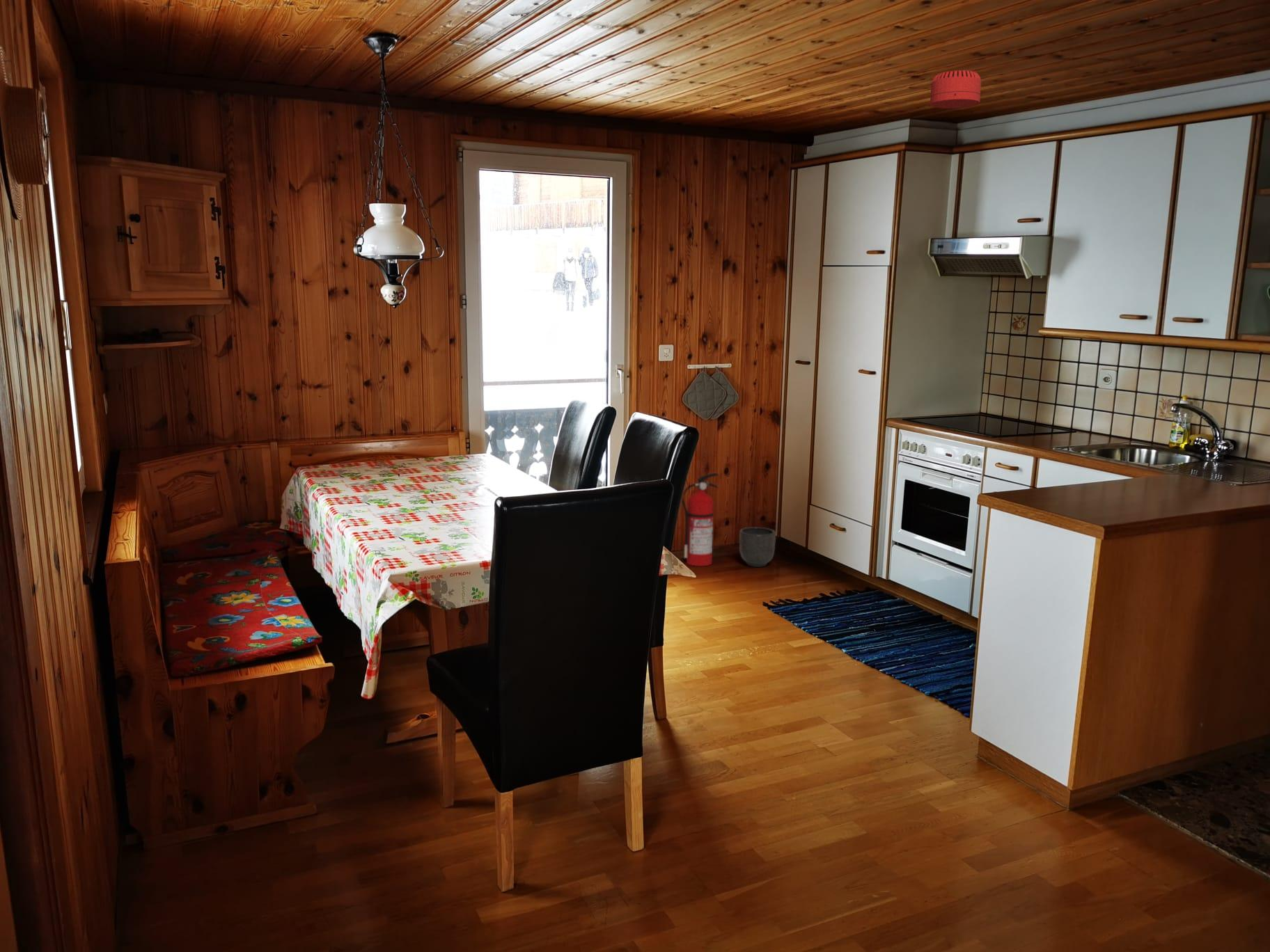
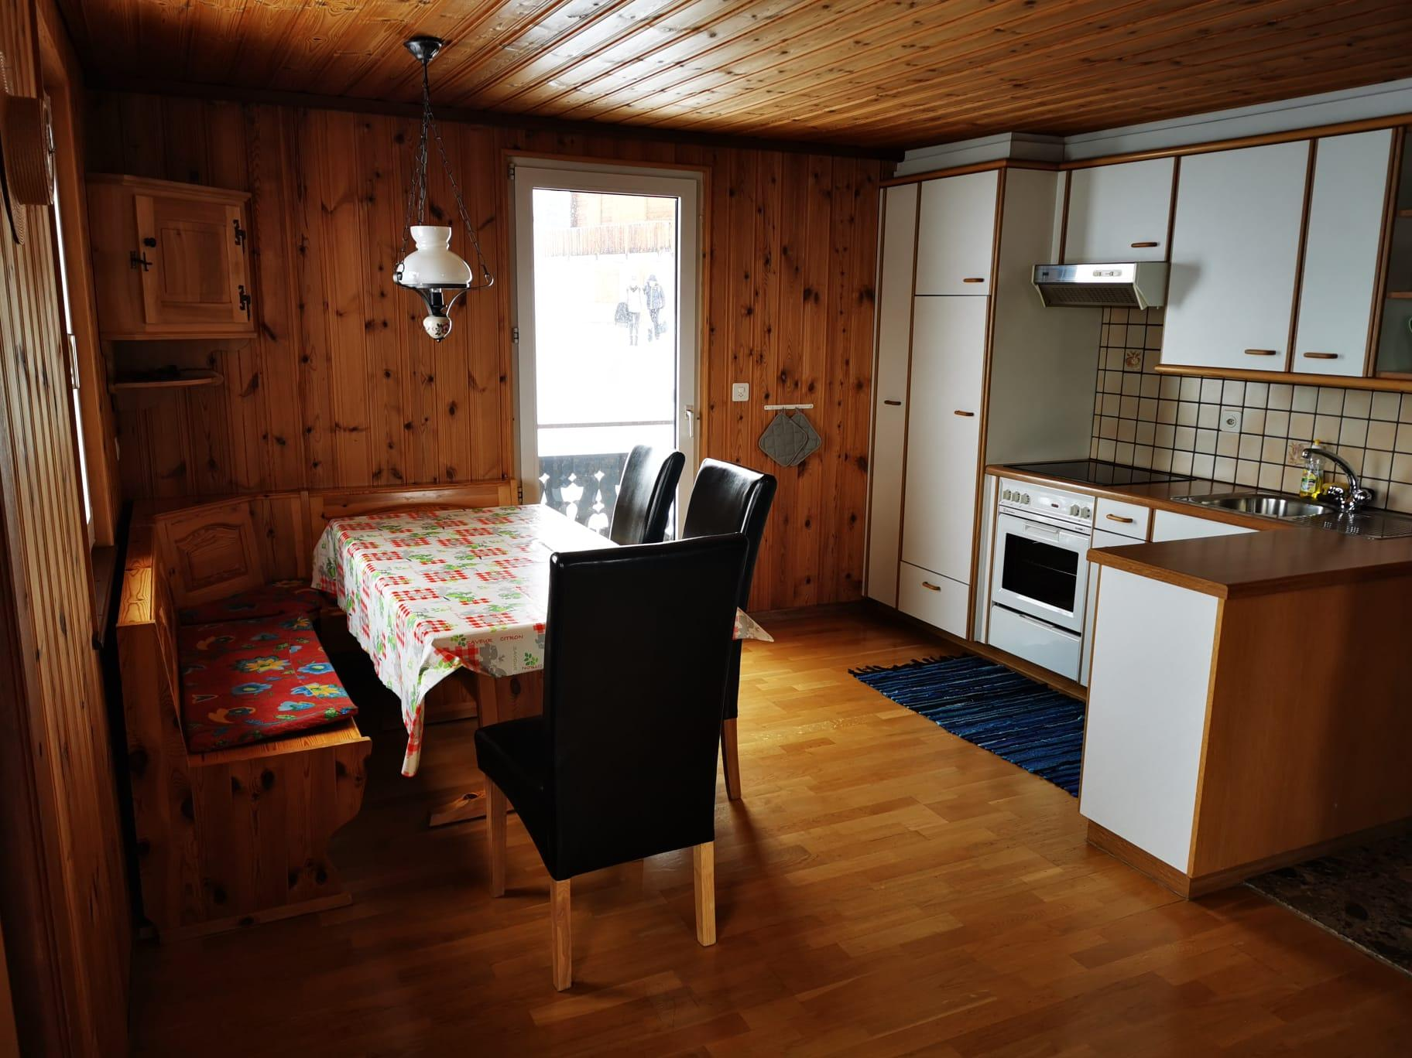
- fire extinguisher [682,473,719,567]
- smoke detector [930,70,982,109]
- planter [739,527,776,568]
